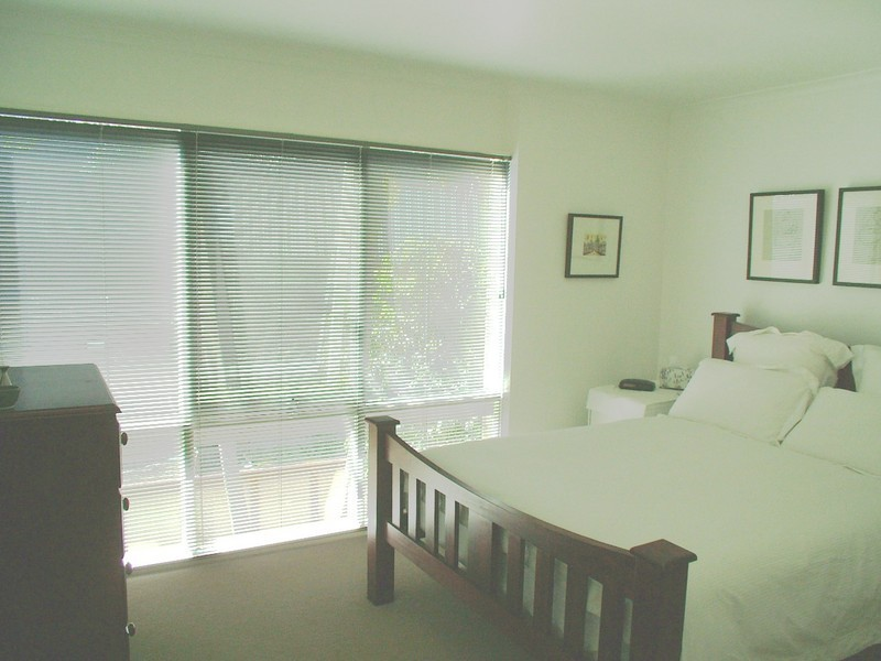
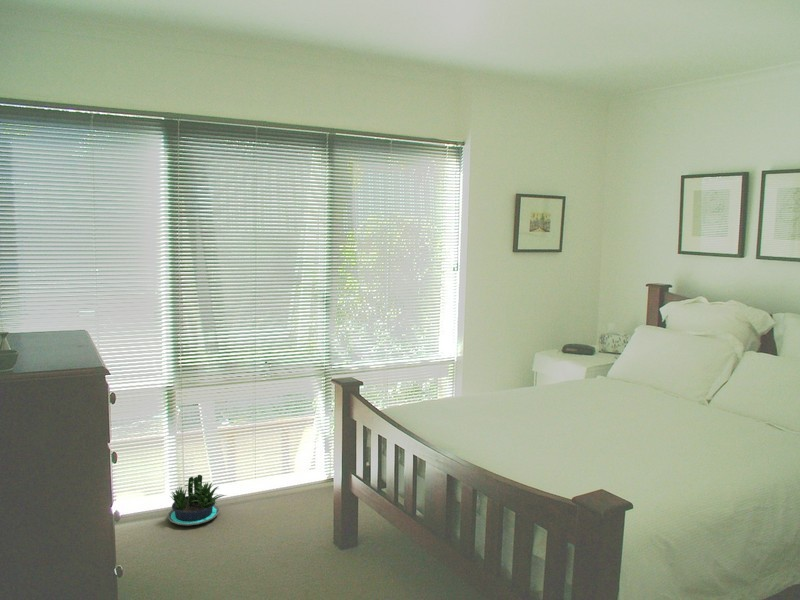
+ potted plant [167,474,227,526]
